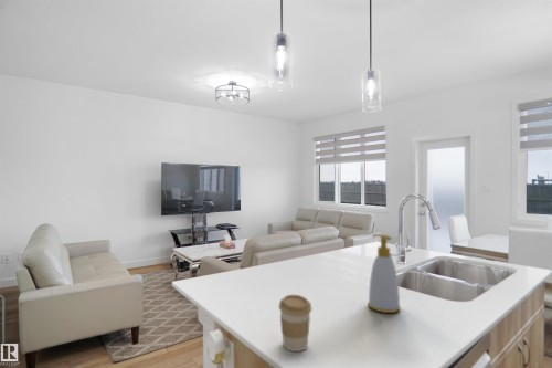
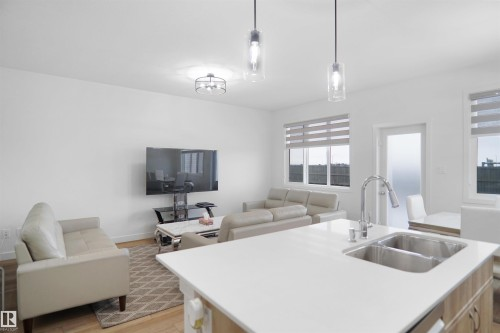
- coffee cup [278,294,312,353]
- soap bottle [367,233,402,314]
